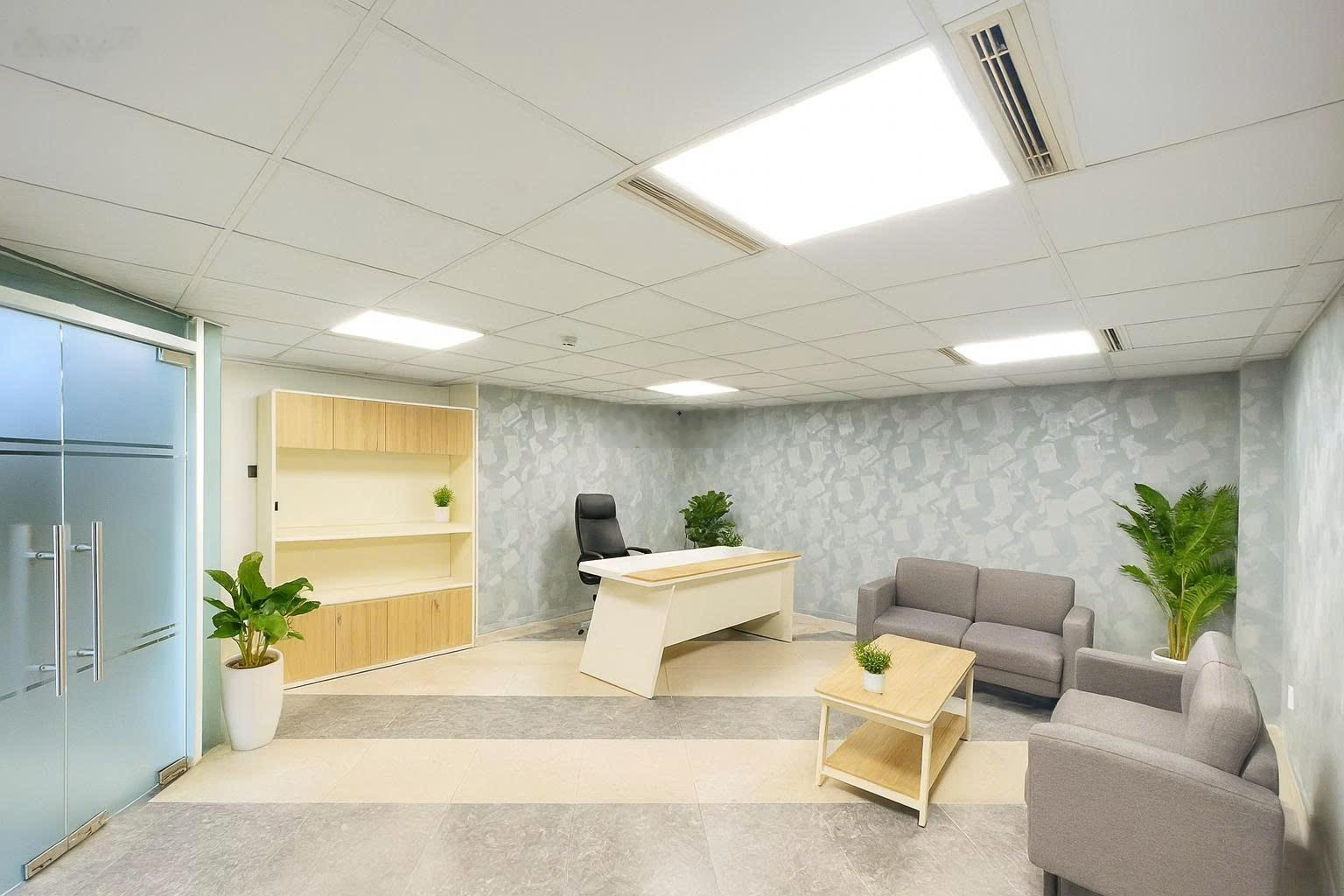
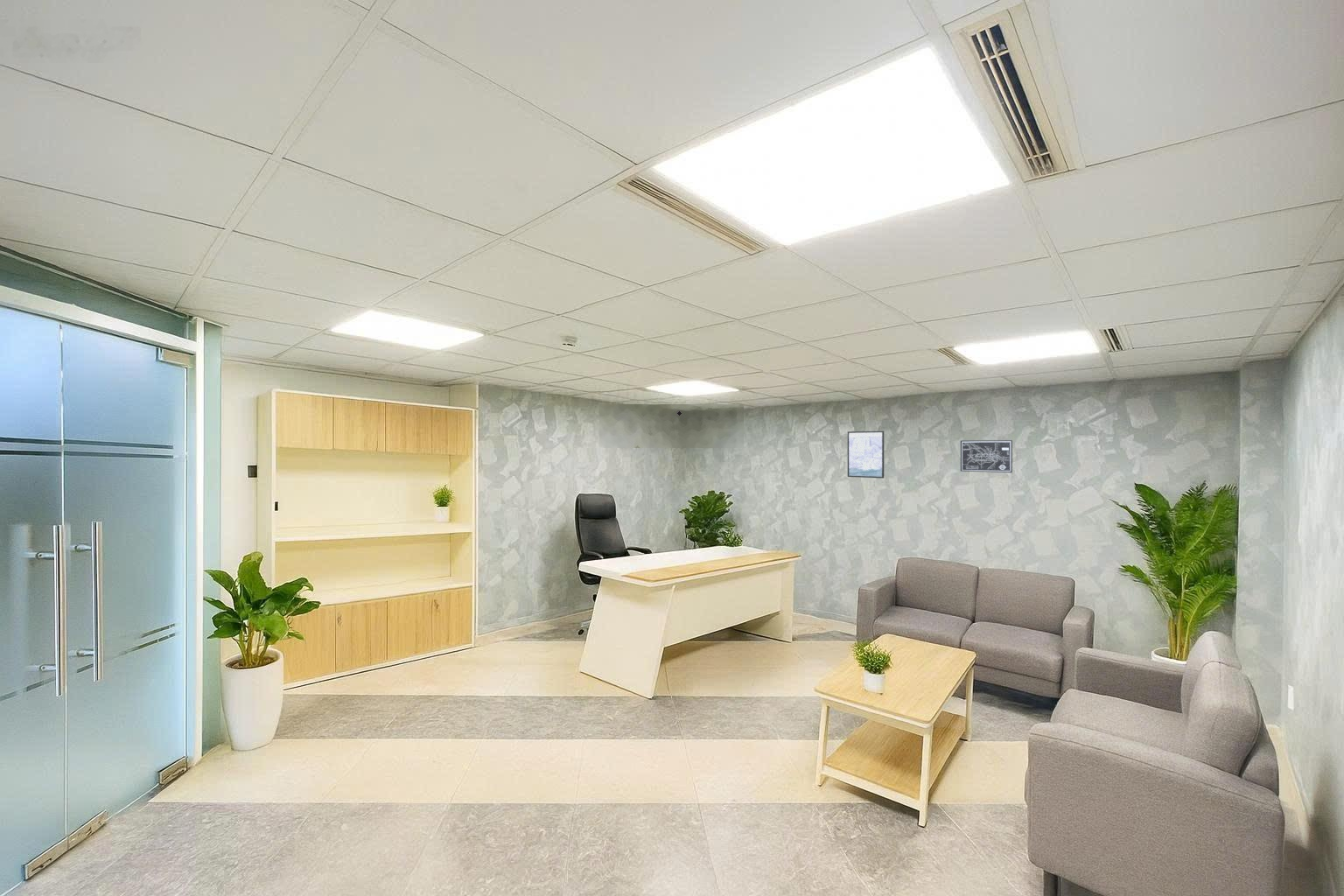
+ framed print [847,430,885,479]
+ wall art [960,439,1013,473]
